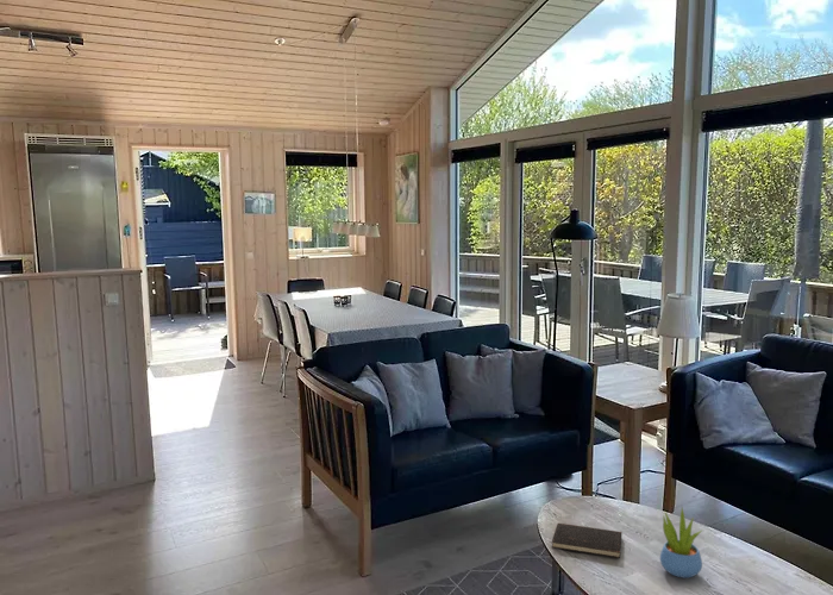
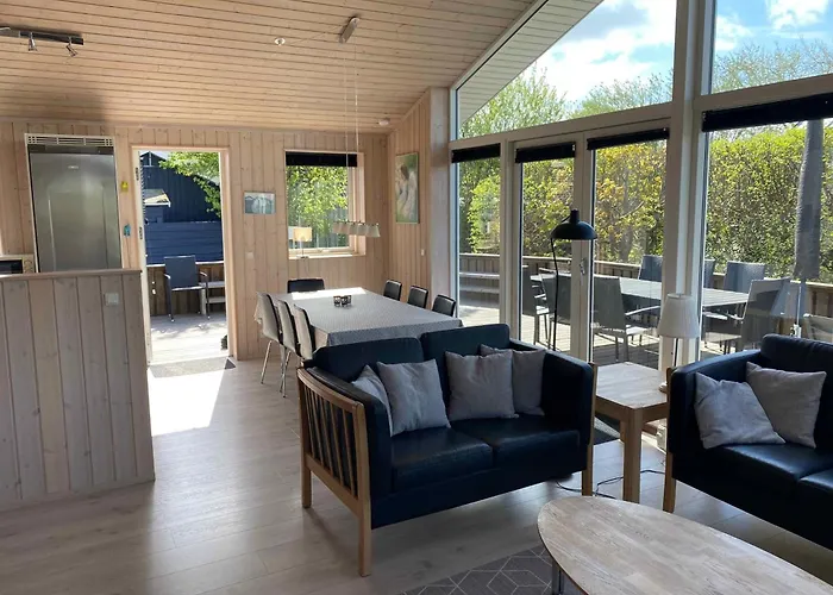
- hardcover book [551,522,624,559]
- succulent plant [659,507,704,580]
